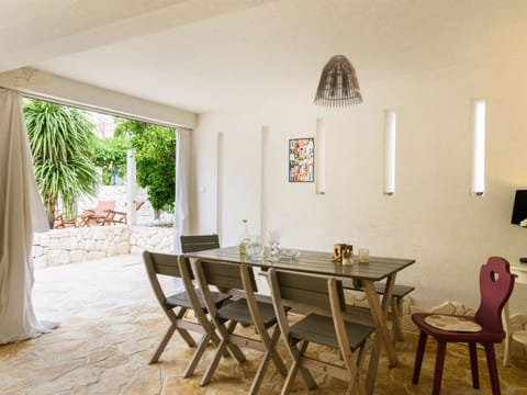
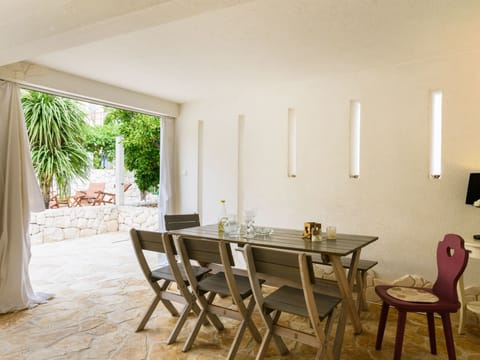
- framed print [288,136,316,183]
- lamp shade [313,54,365,109]
